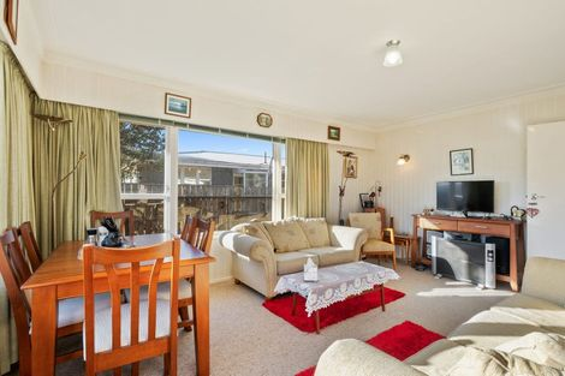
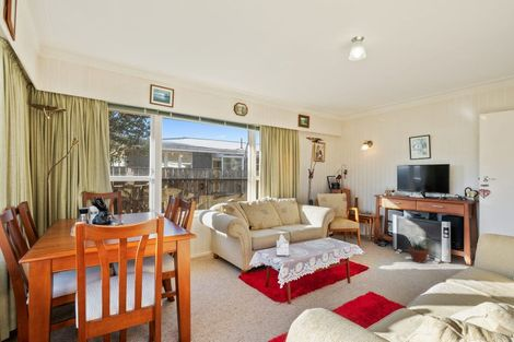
+ potted plant [407,236,433,264]
